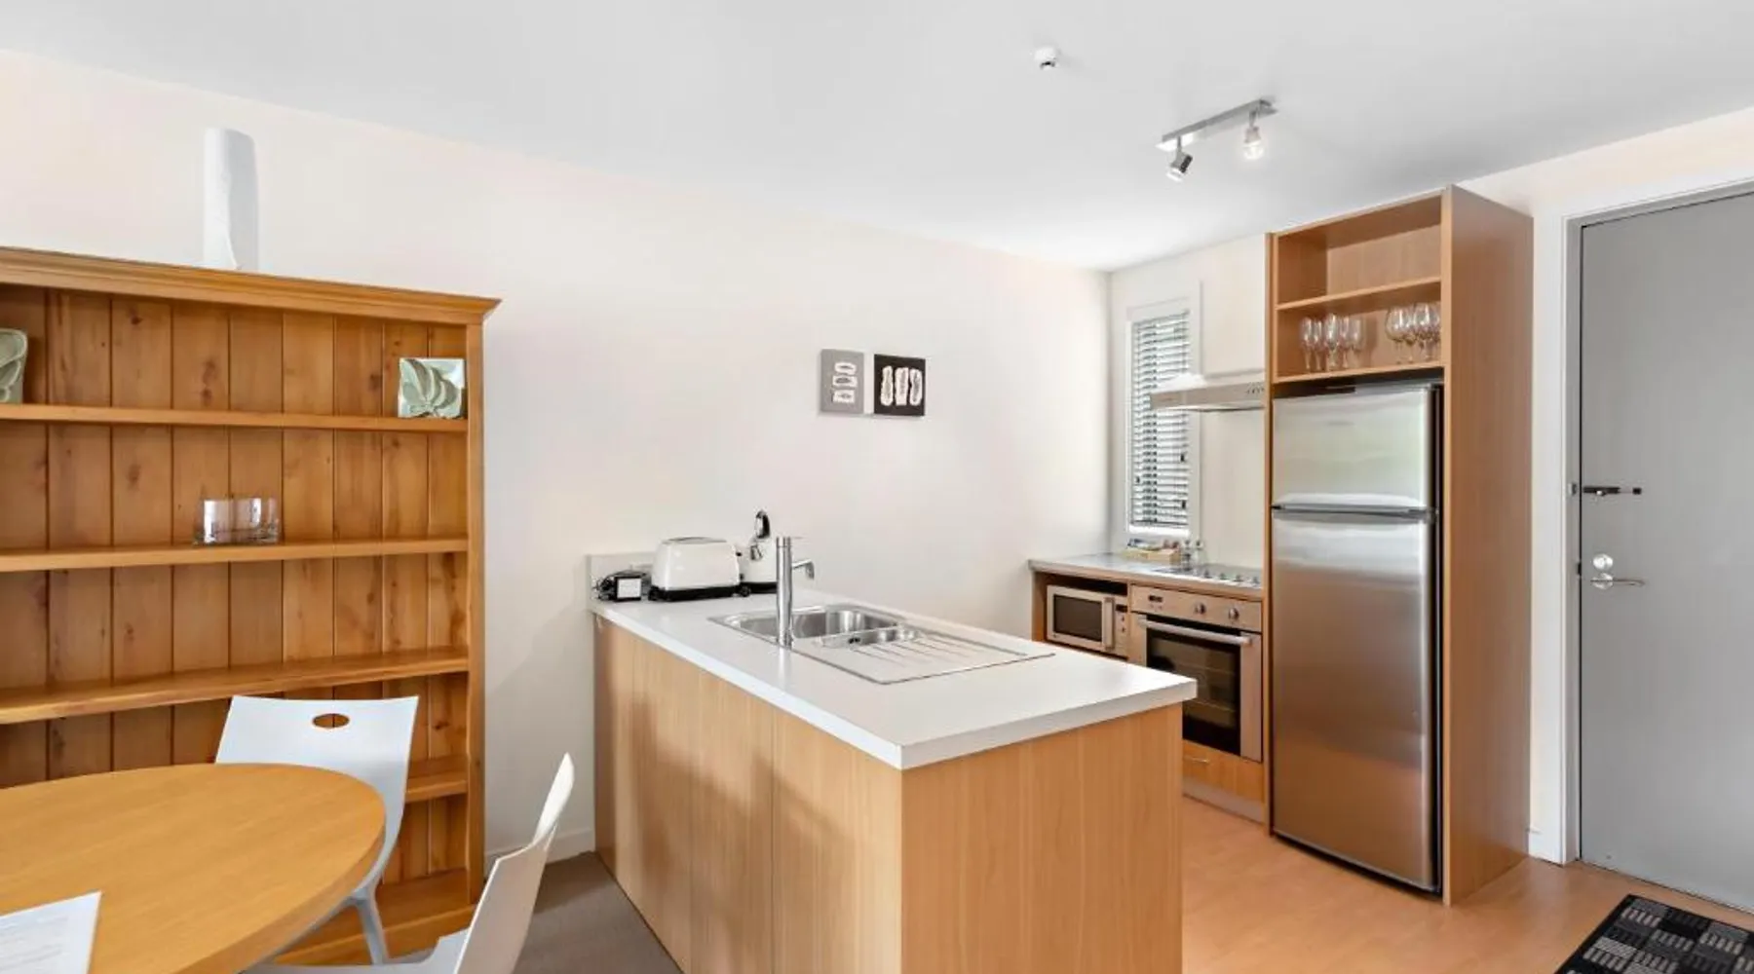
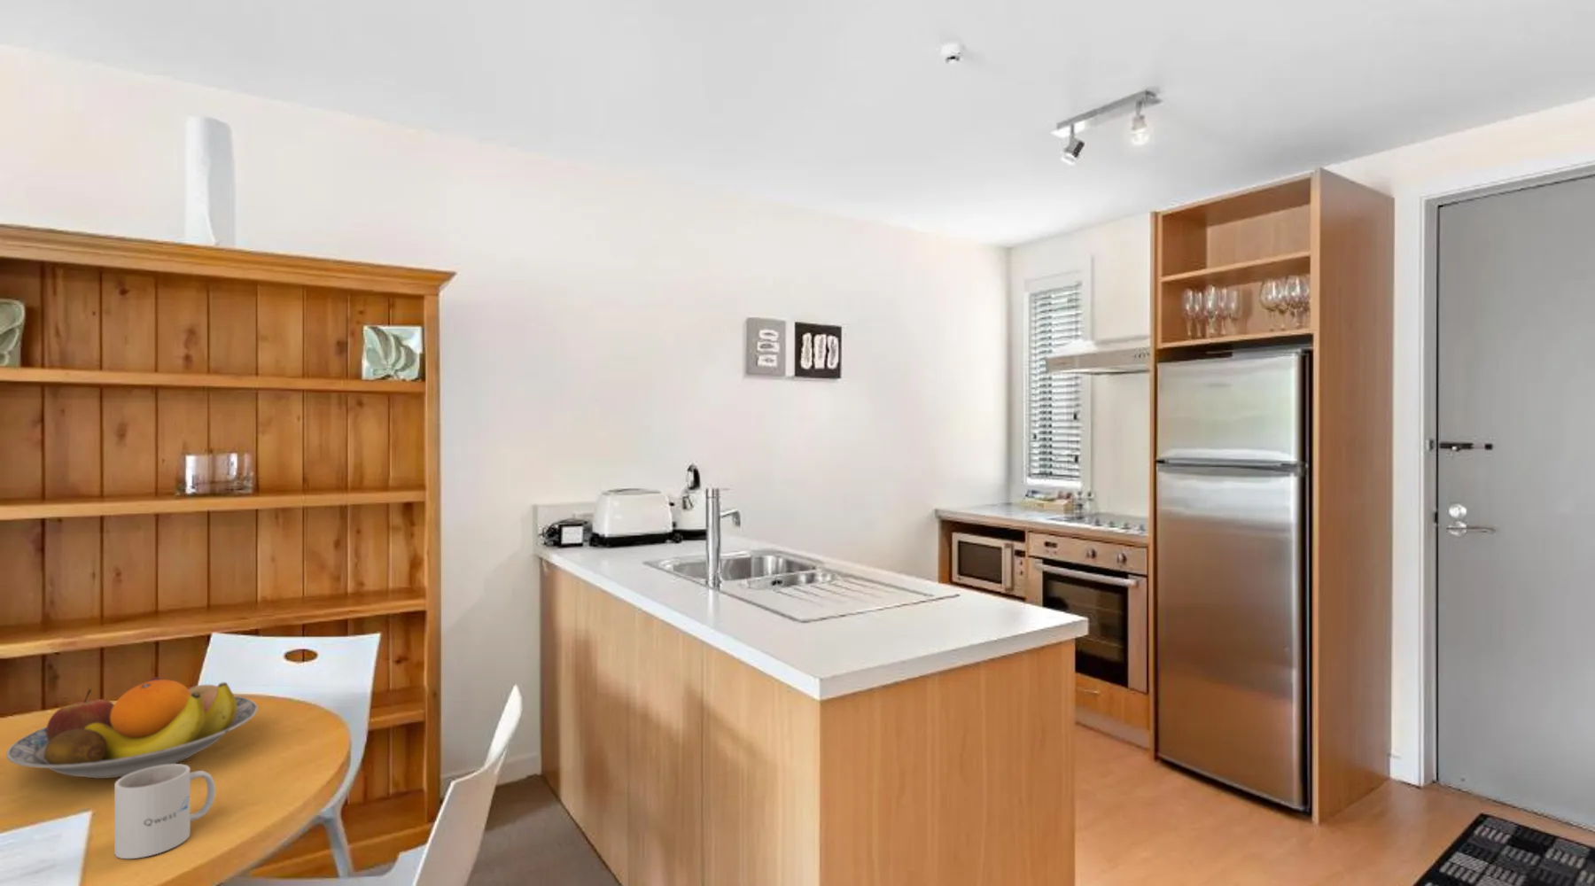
+ mug [113,763,216,860]
+ fruit bowl [5,677,259,780]
